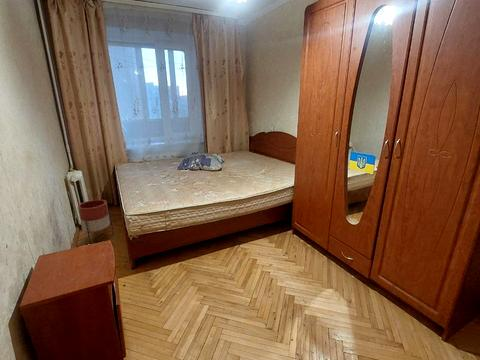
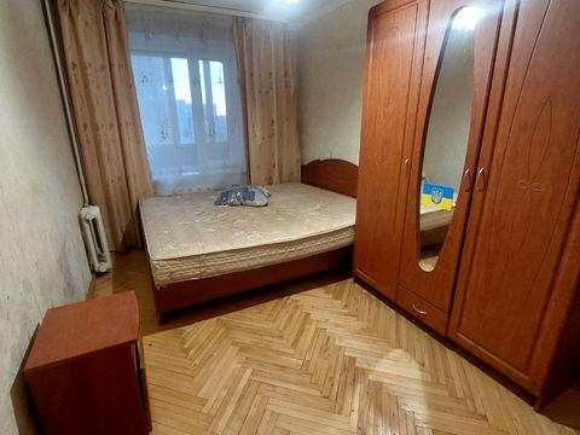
- planter [77,199,115,245]
